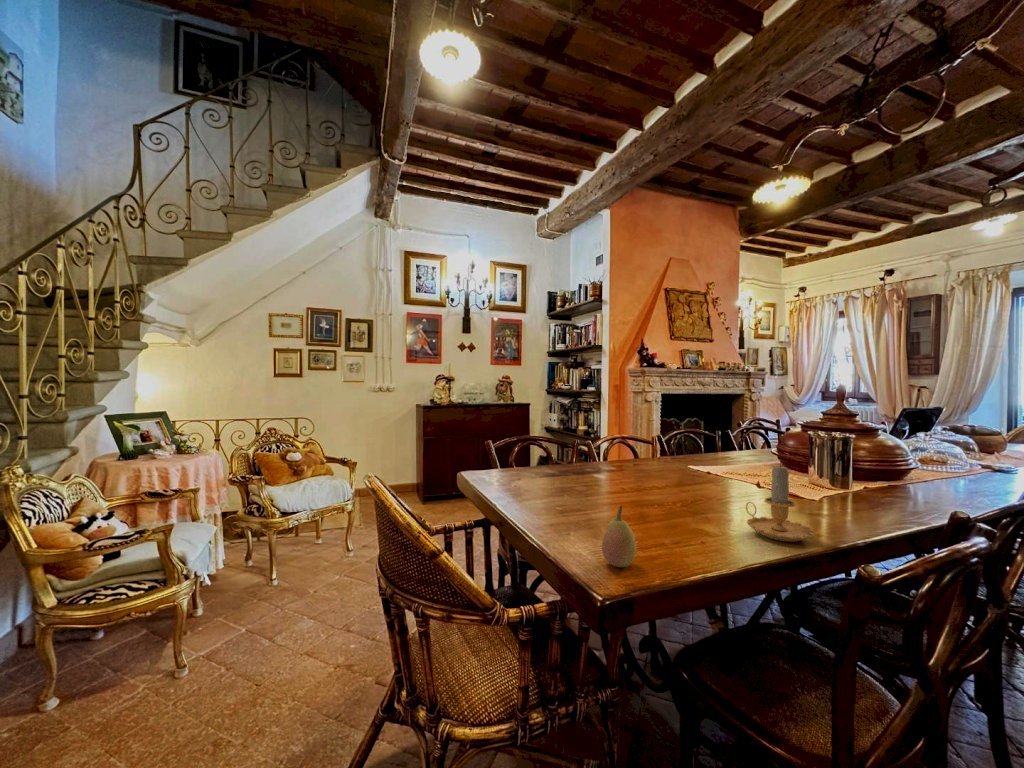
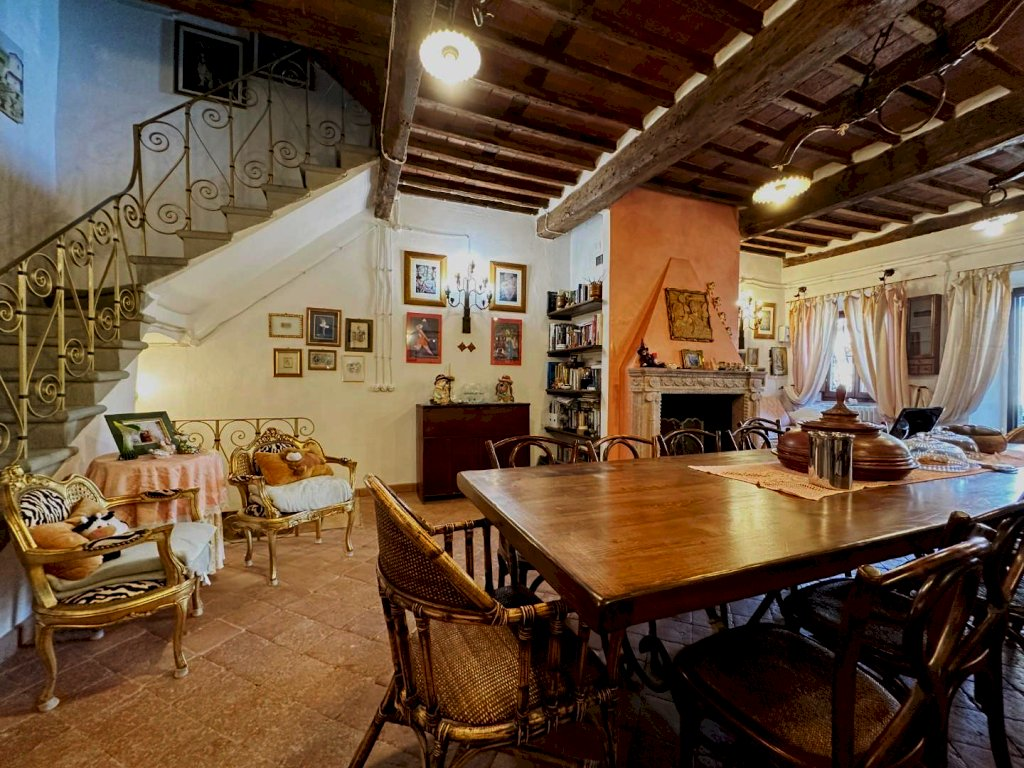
- fruit [601,504,637,568]
- candle [745,463,815,543]
